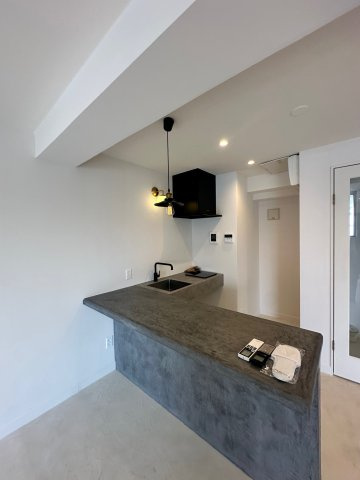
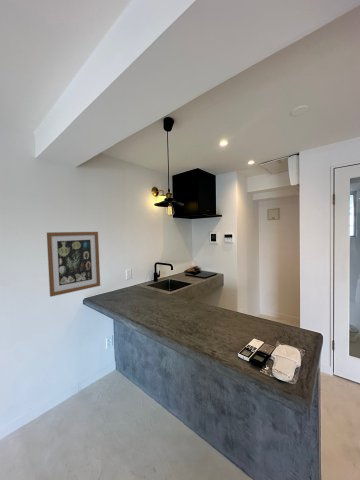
+ wall art [46,231,101,298]
